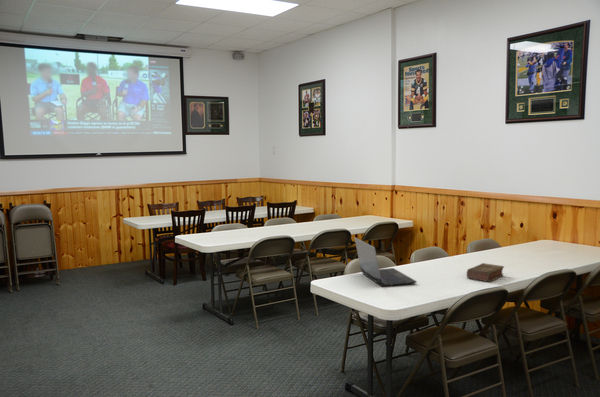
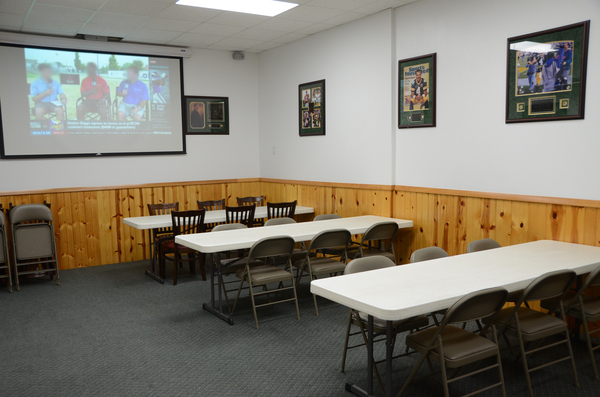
- book [466,262,505,283]
- laptop computer [354,237,418,287]
